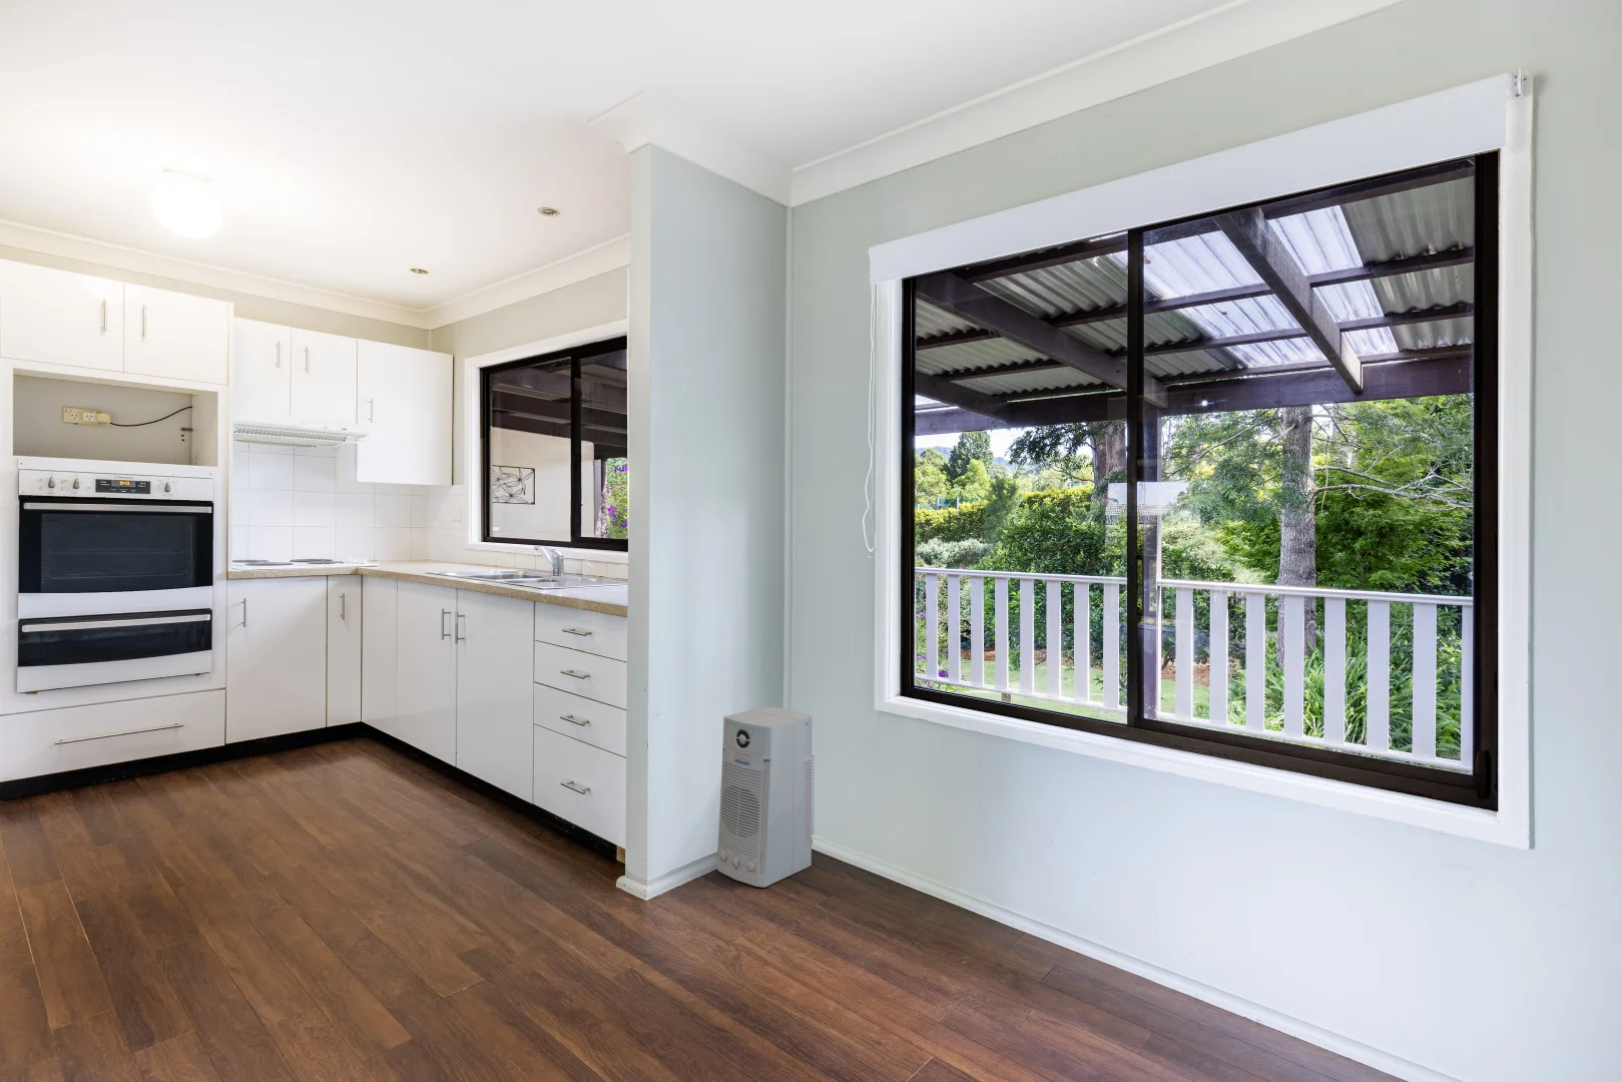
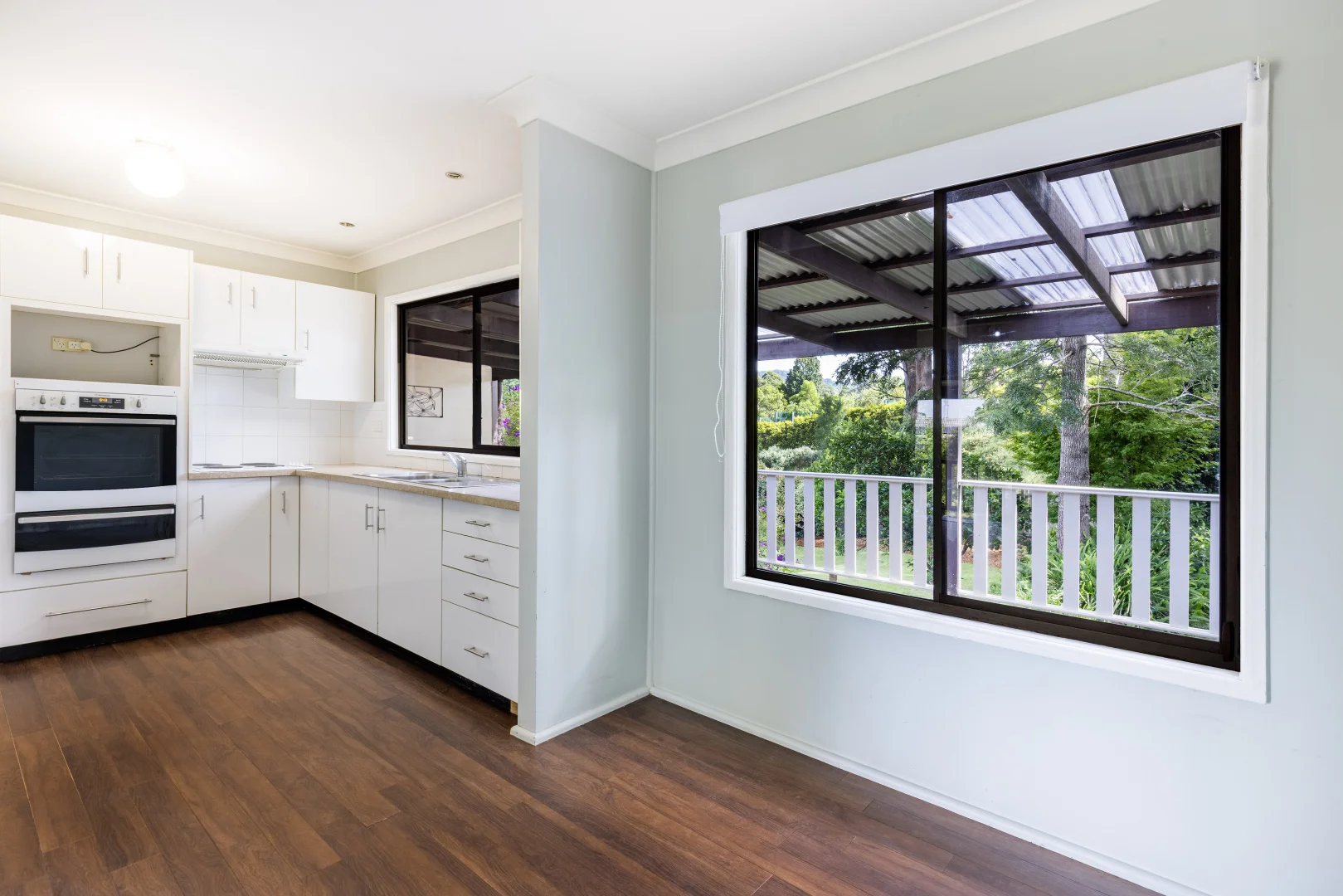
- air purifier [715,706,815,889]
